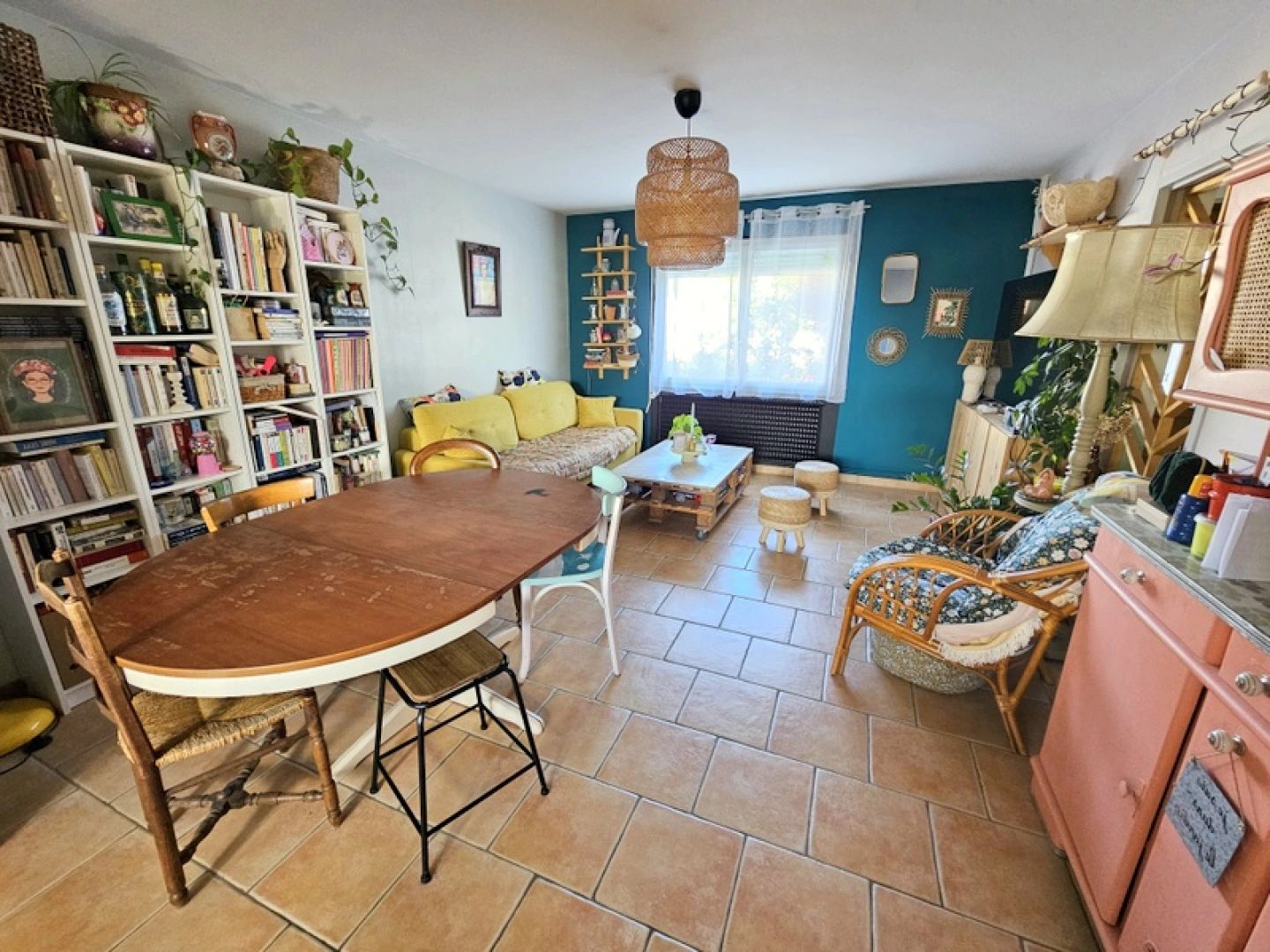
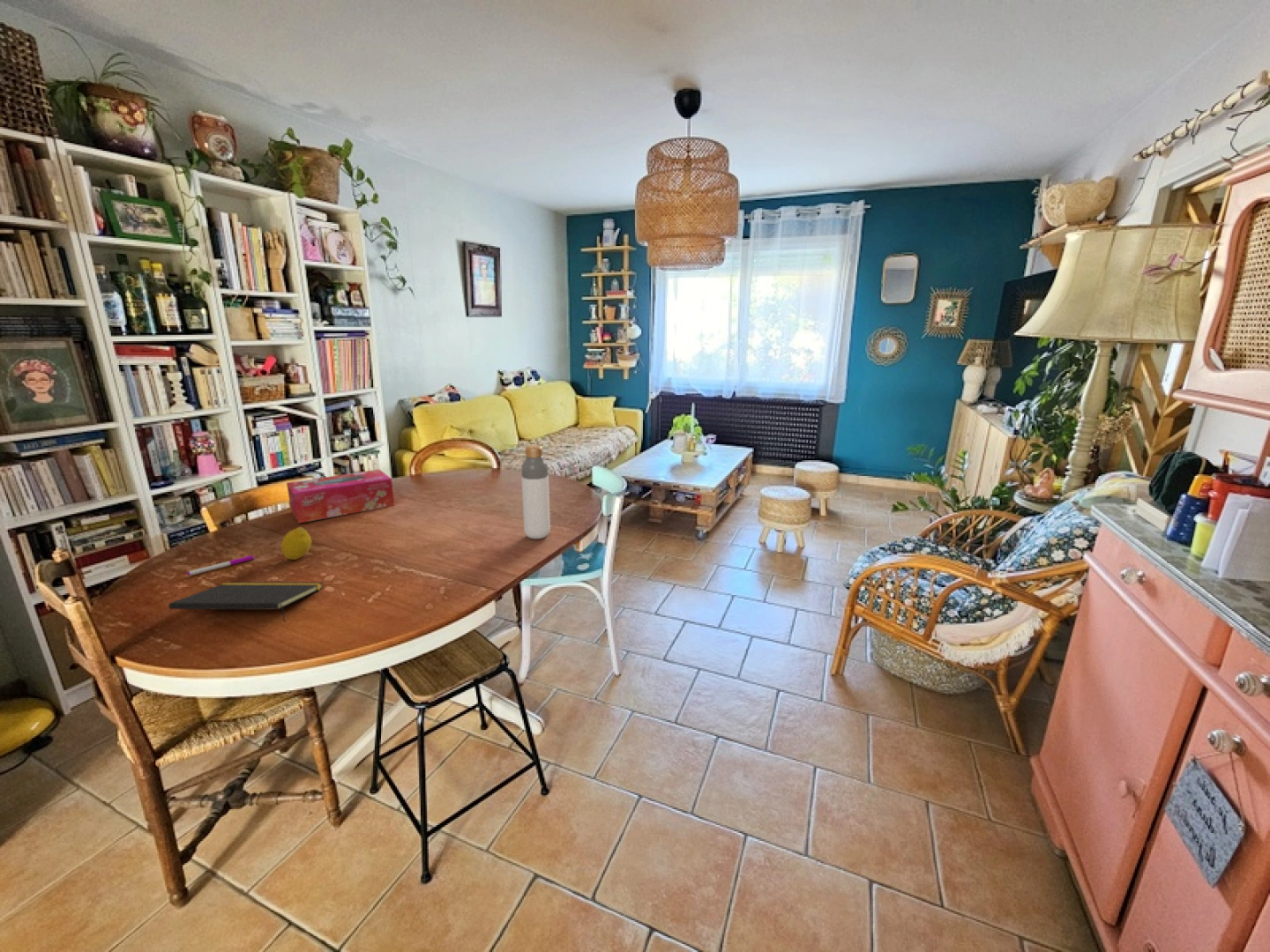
+ bottle [520,444,551,539]
+ fruit [280,526,312,561]
+ pen [186,554,255,576]
+ tissue box [286,469,395,524]
+ notepad [168,581,324,623]
